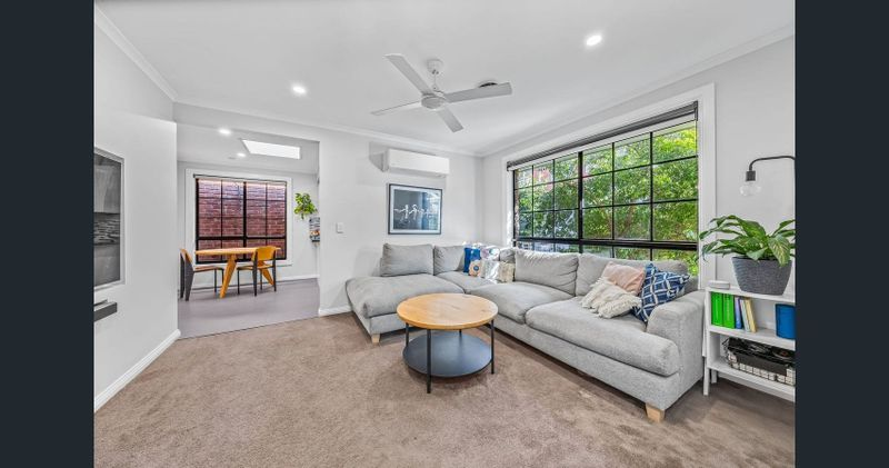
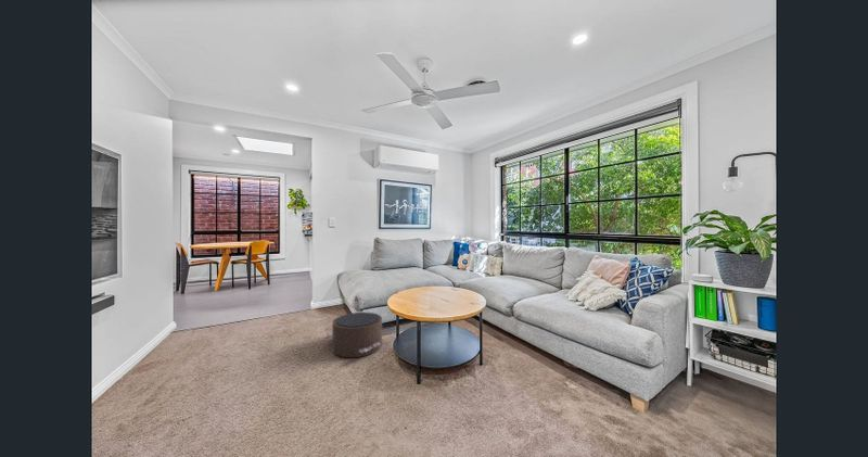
+ pouf [322,312,386,358]
